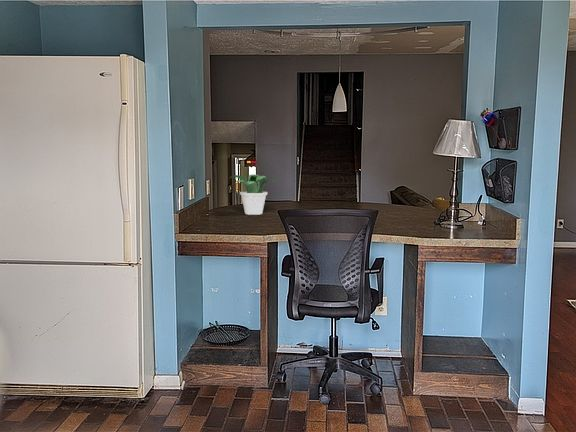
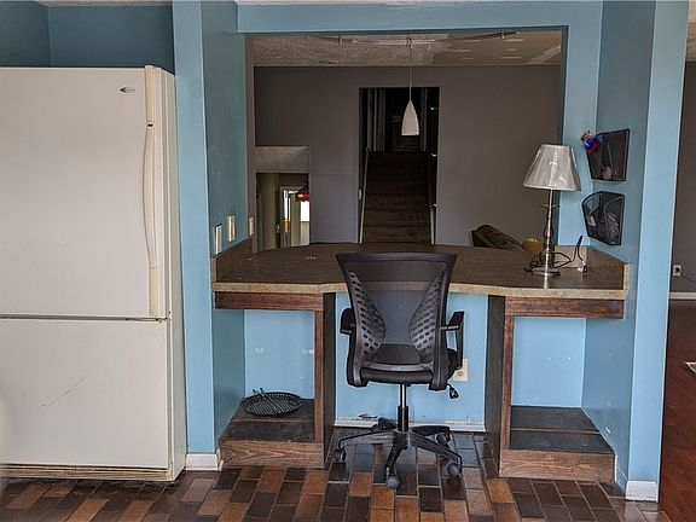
- potted plant [228,174,277,216]
